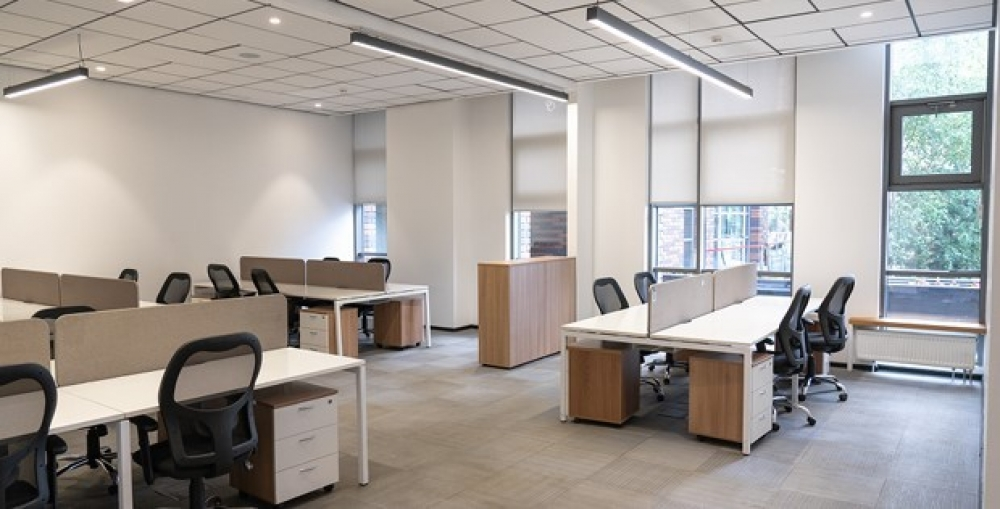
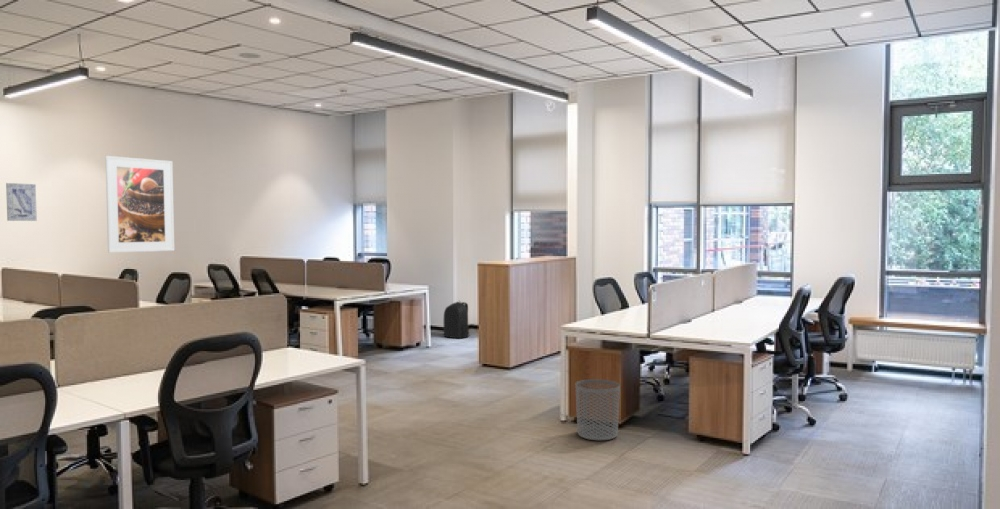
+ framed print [105,155,175,254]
+ waste bin [575,379,621,441]
+ backpack [443,301,470,339]
+ wall art [5,182,38,222]
